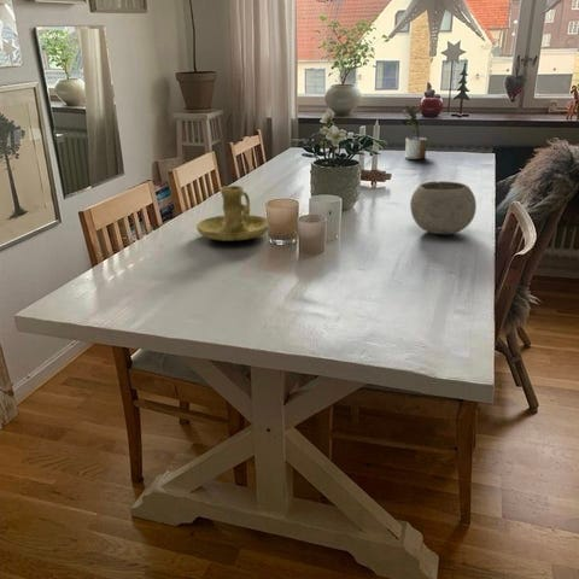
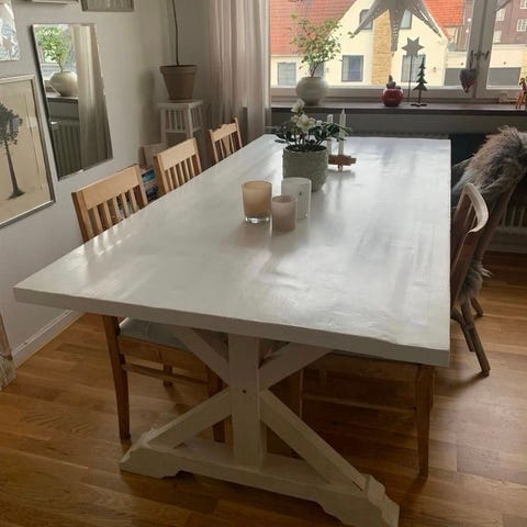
- potted plant [400,104,428,160]
- bowl [409,180,478,235]
- candle holder [195,185,270,242]
